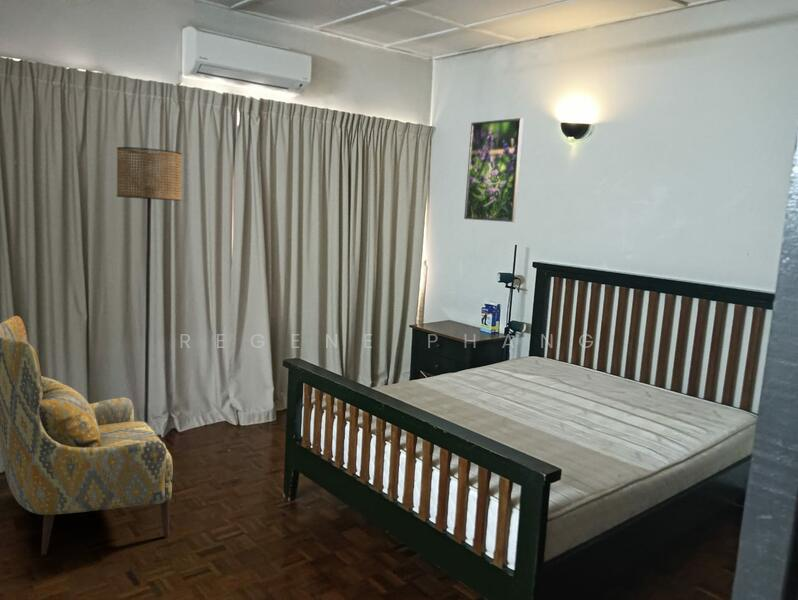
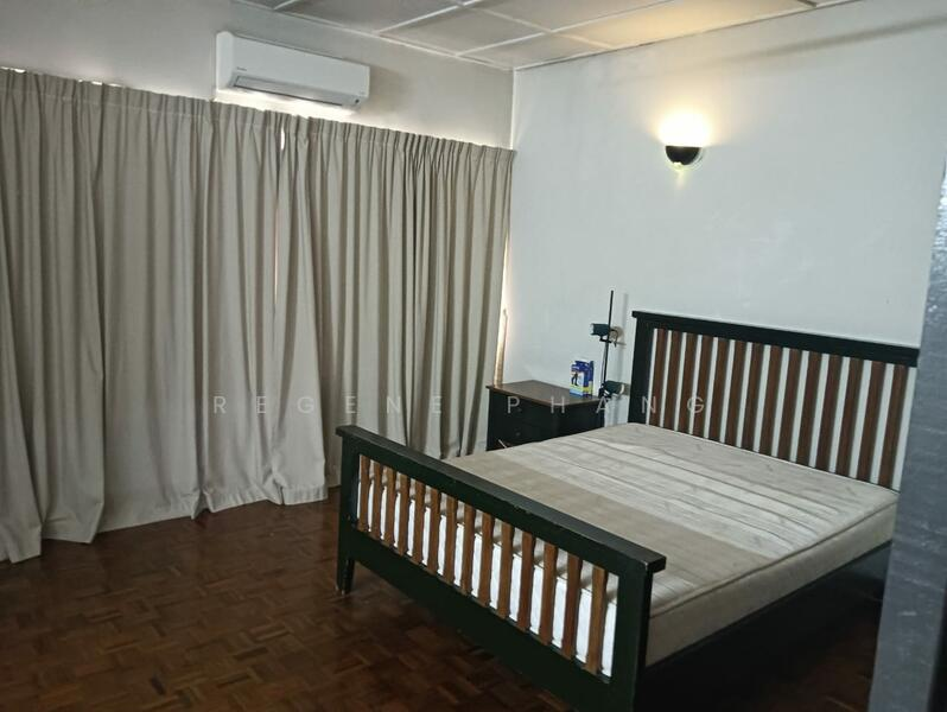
- floor lamp [116,146,183,426]
- armchair [0,315,174,557]
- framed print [463,117,524,223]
